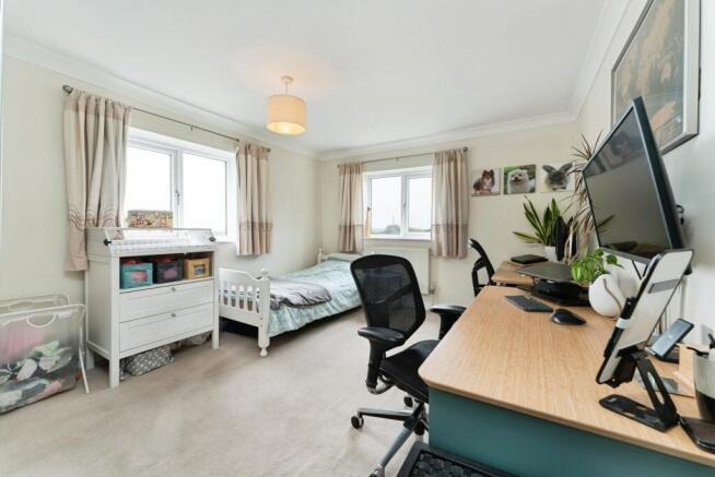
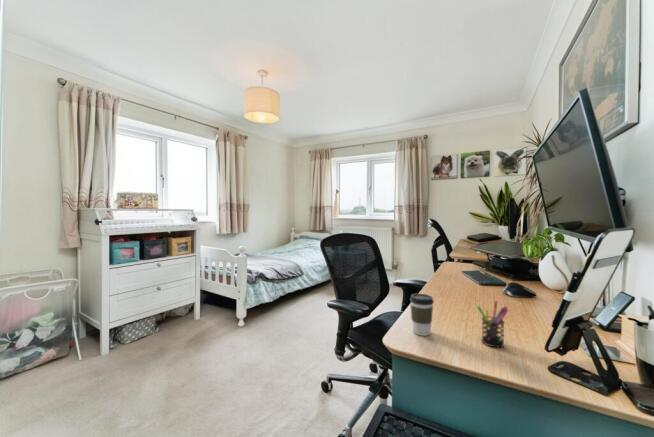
+ pen holder [476,300,509,349]
+ coffee cup [409,293,435,337]
